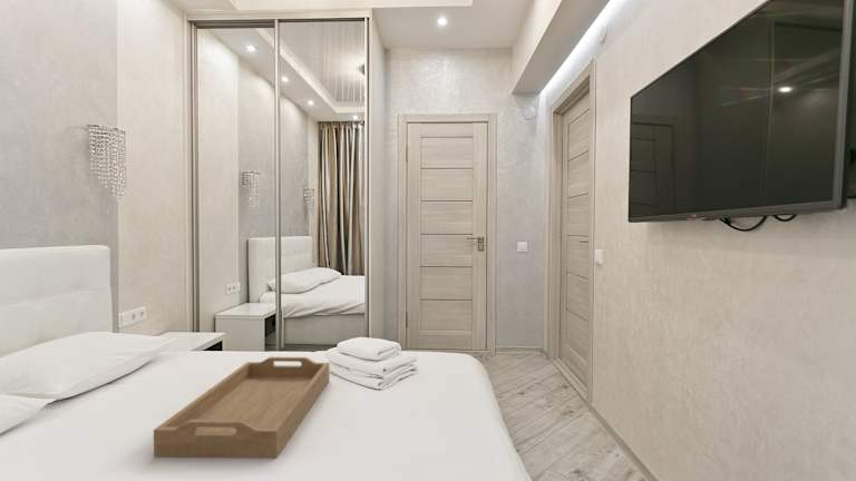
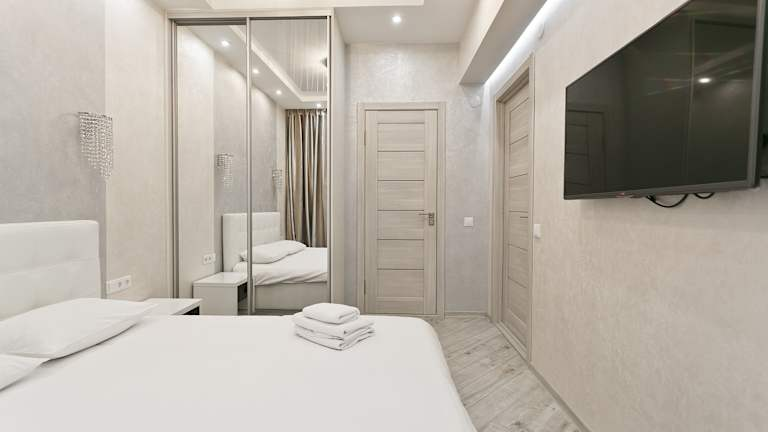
- serving tray [153,356,330,459]
